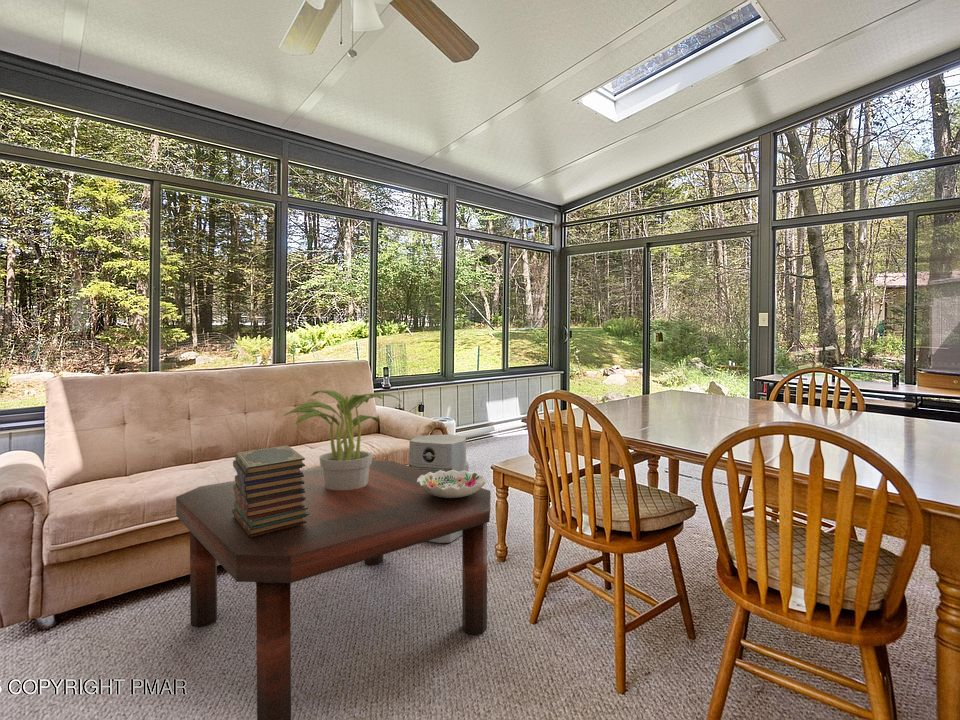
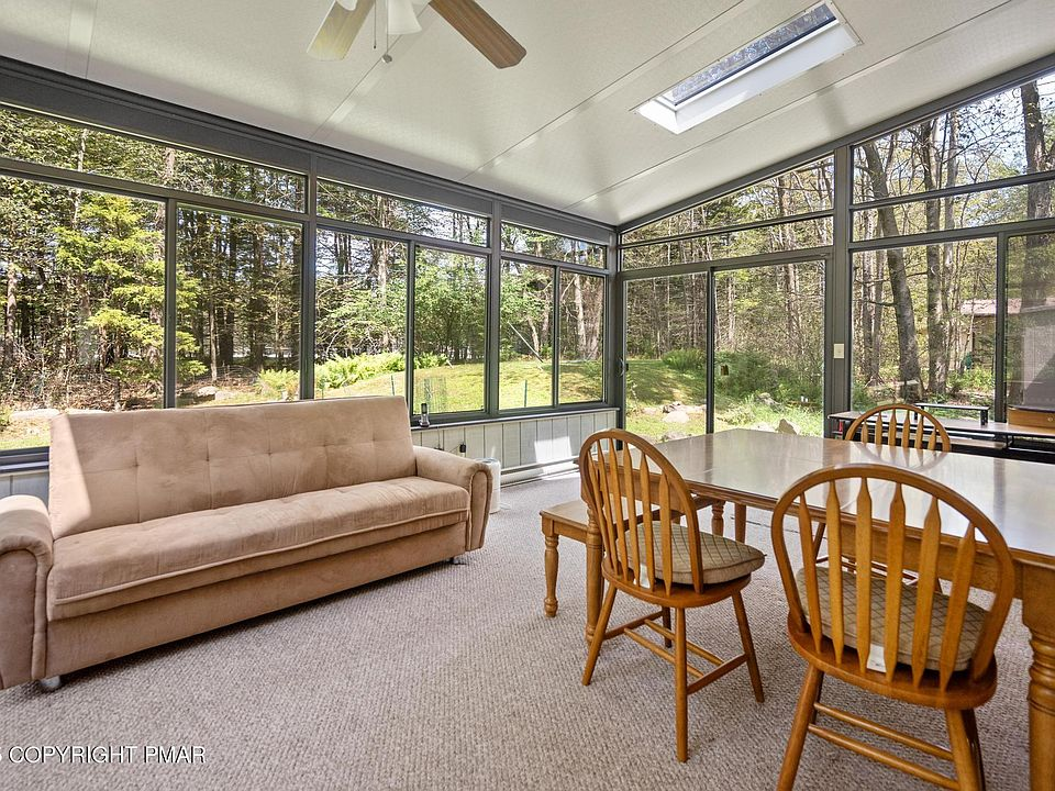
- potted plant [282,389,403,490]
- book stack [232,444,309,537]
- decorative bowl [417,470,487,498]
- air purifier [408,434,470,544]
- coffee table [175,460,492,720]
